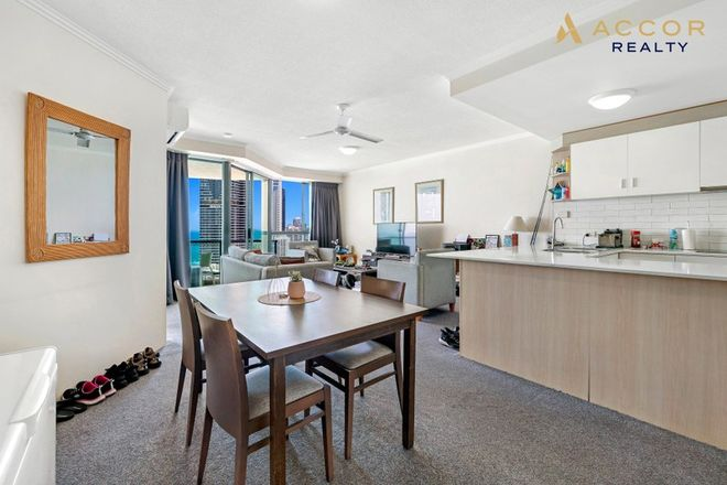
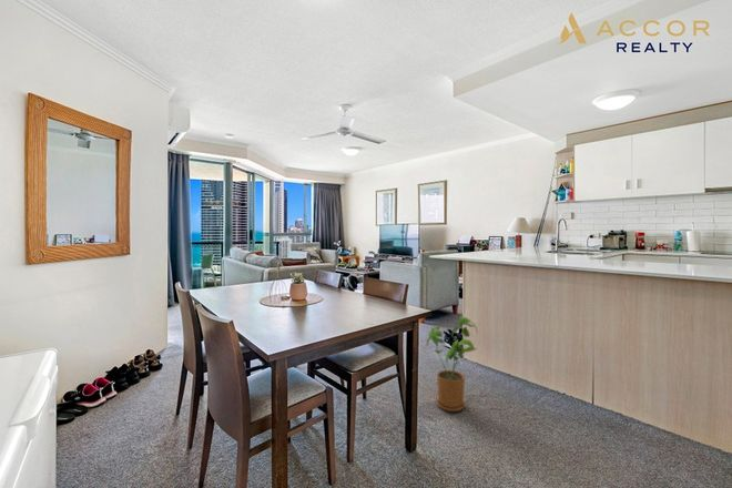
+ house plant [425,315,479,413]
